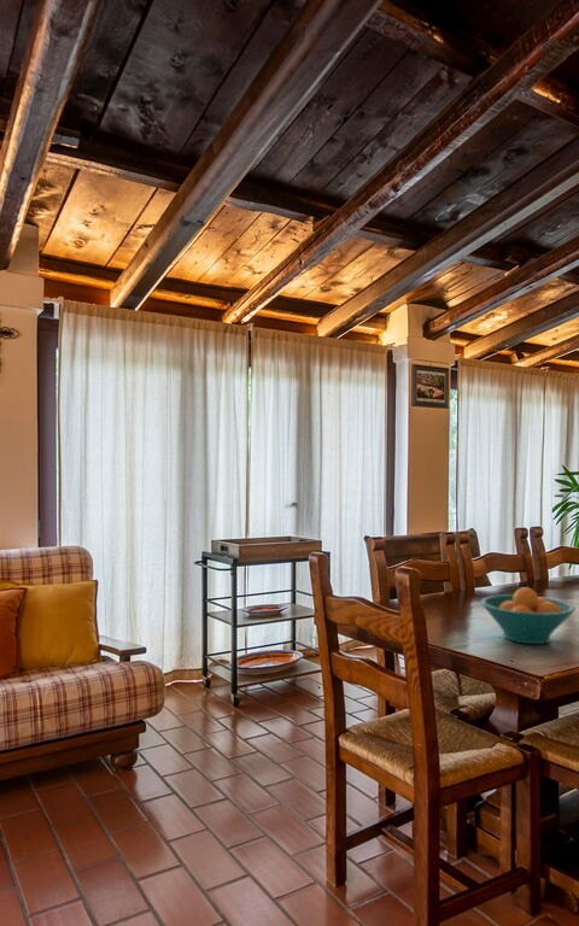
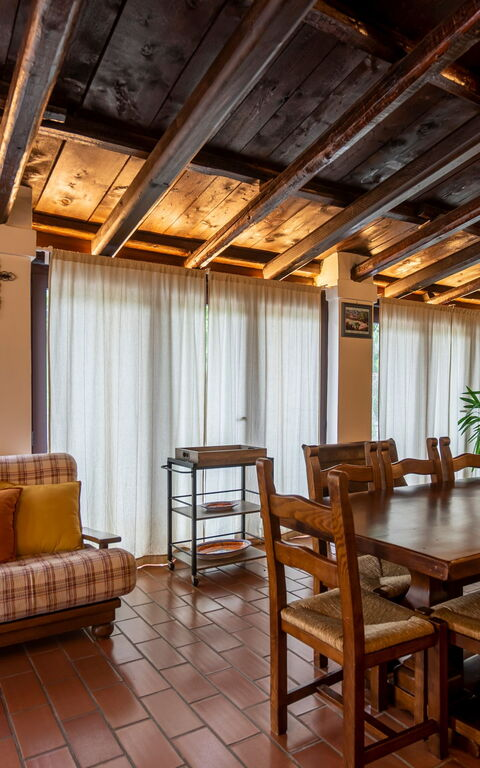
- fruit bowl [479,586,577,645]
